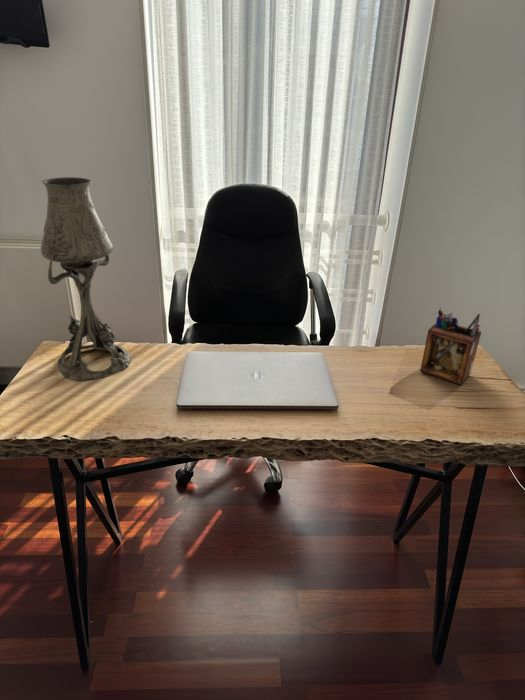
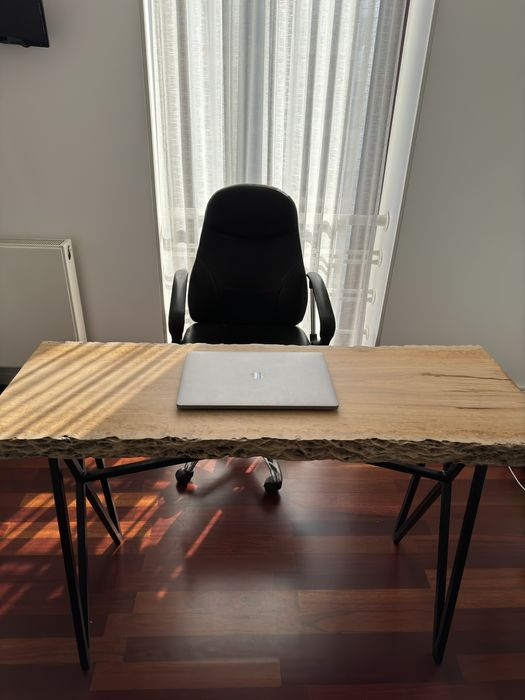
- table lamp [40,176,132,381]
- desk organizer [419,307,482,386]
